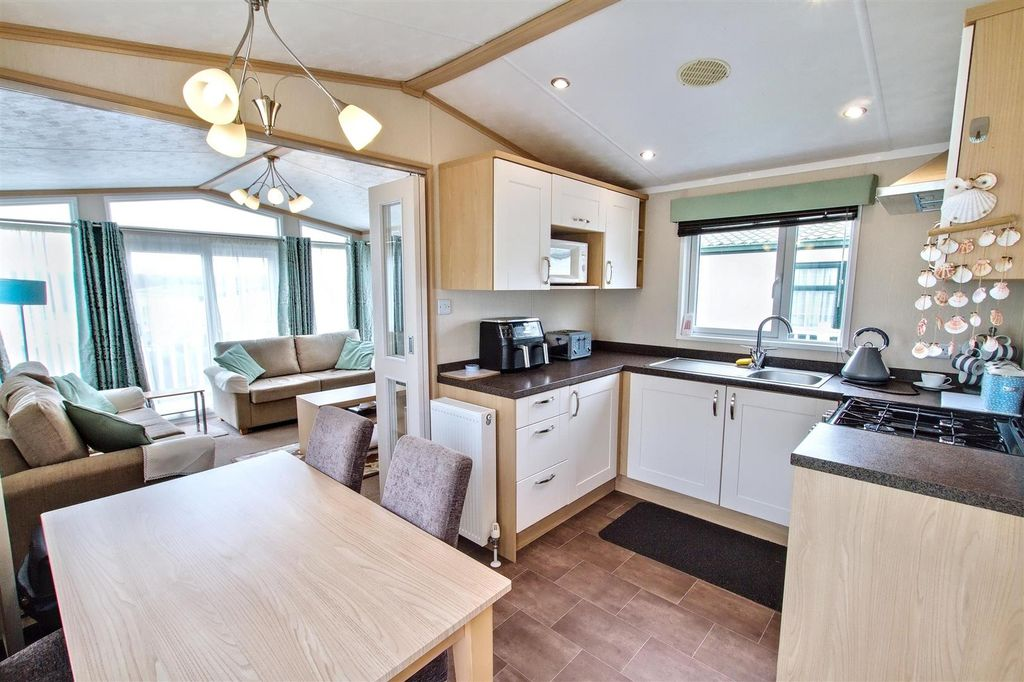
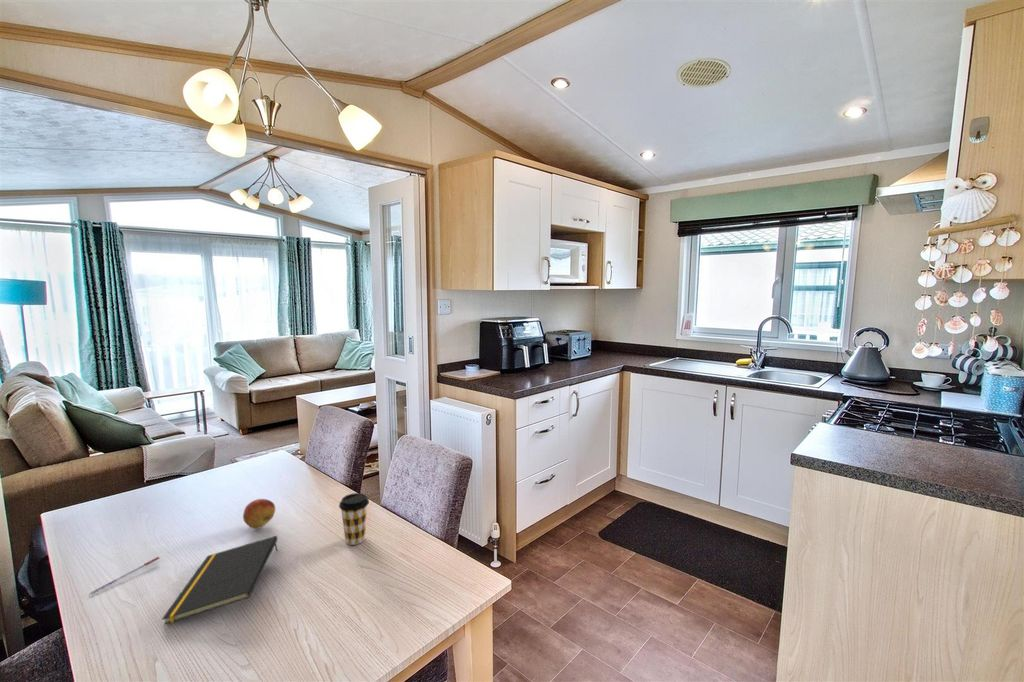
+ pen [89,556,161,595]
+ coffee cup [338,492,370,546]
+ notepad [161,535,279,626]
+ fruit [242,498,276,530]
